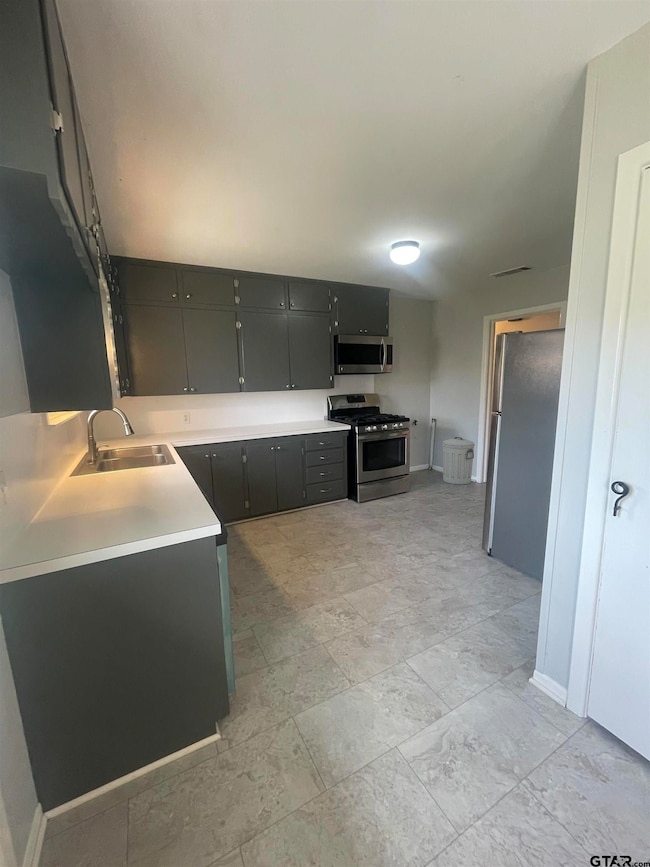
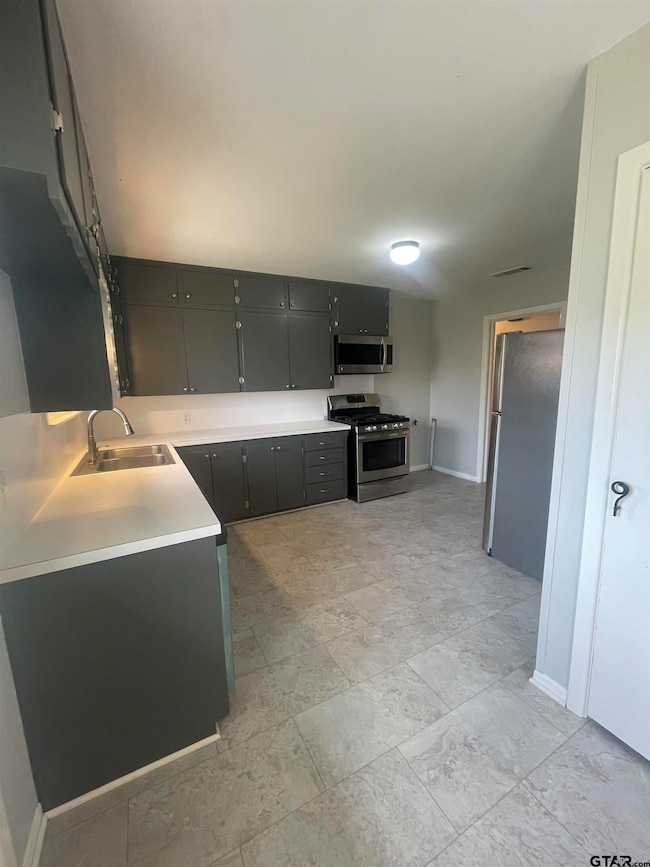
- trash can [441,436,476,485]
